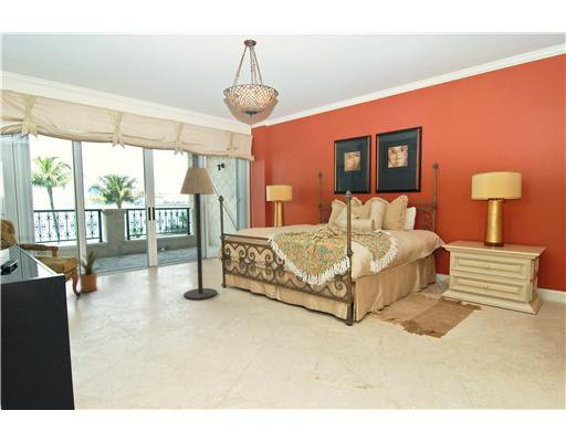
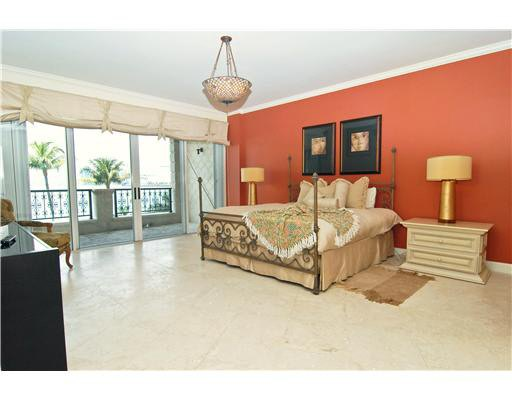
- floor lamp [179,167,218,301]
- house plant [75,246,104,293]
